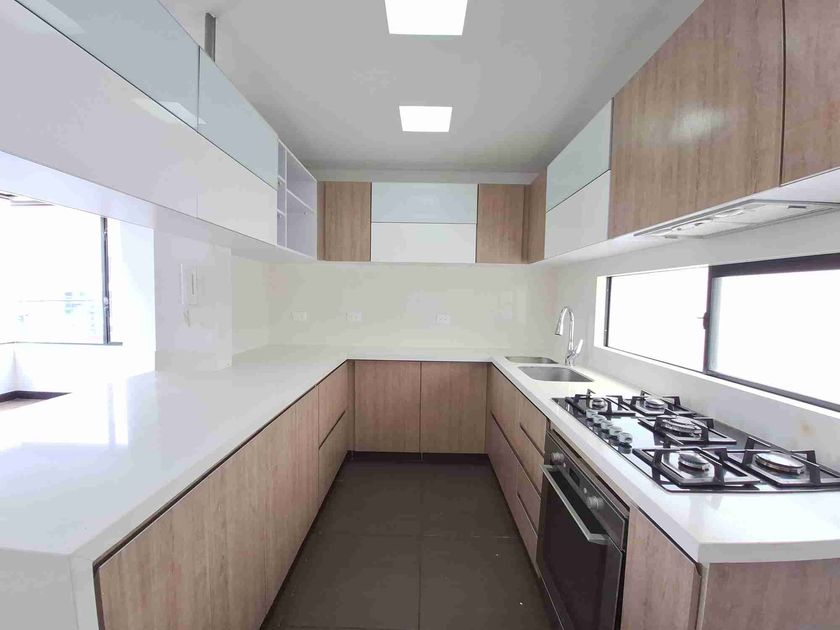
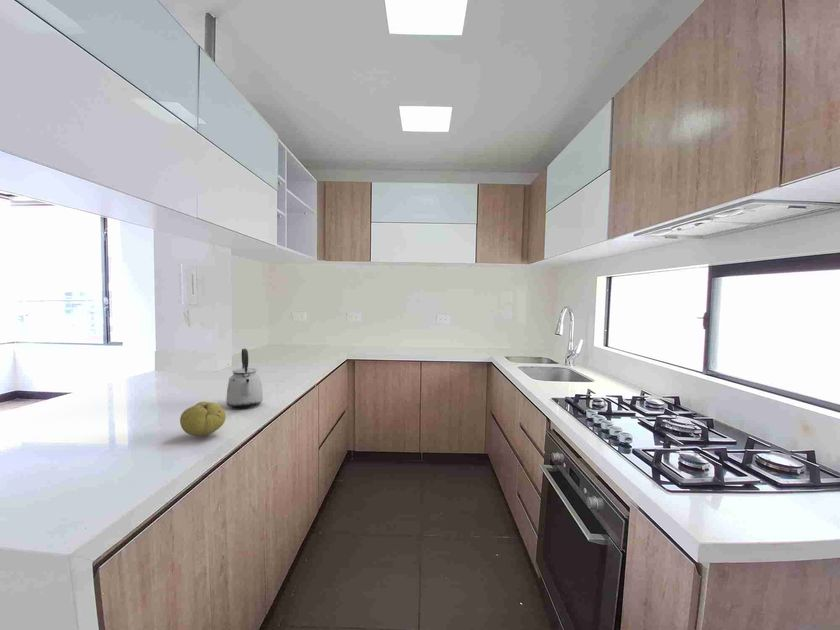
+ fruit [179,400,227,437]
+ kettle [225,348,264,409]
